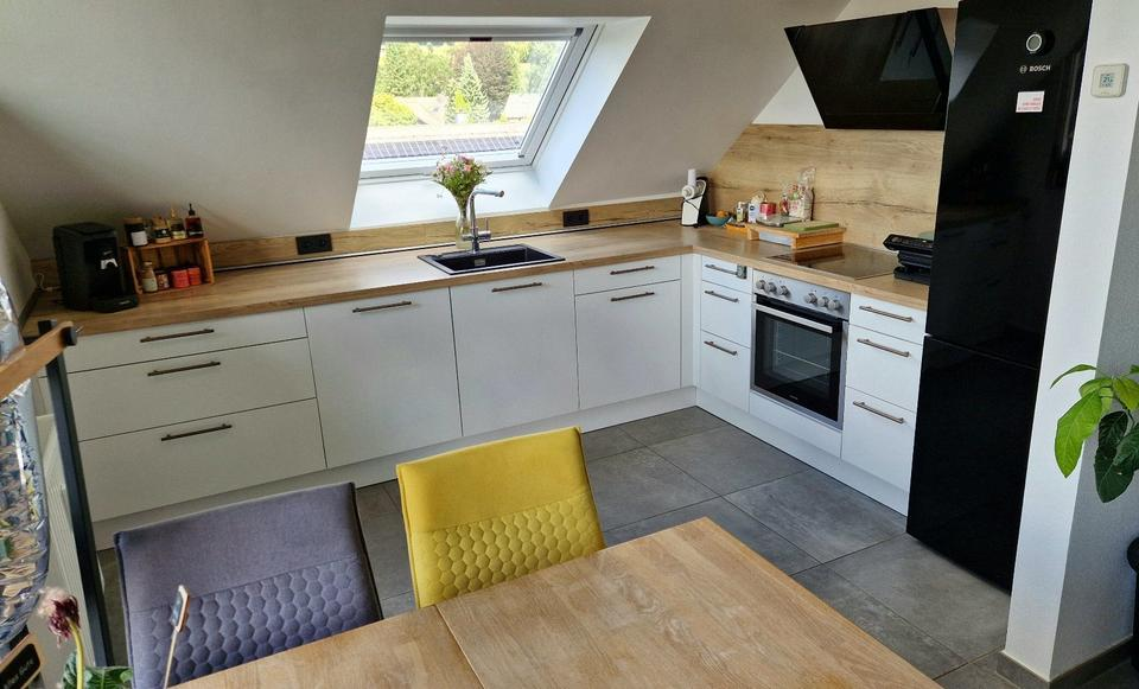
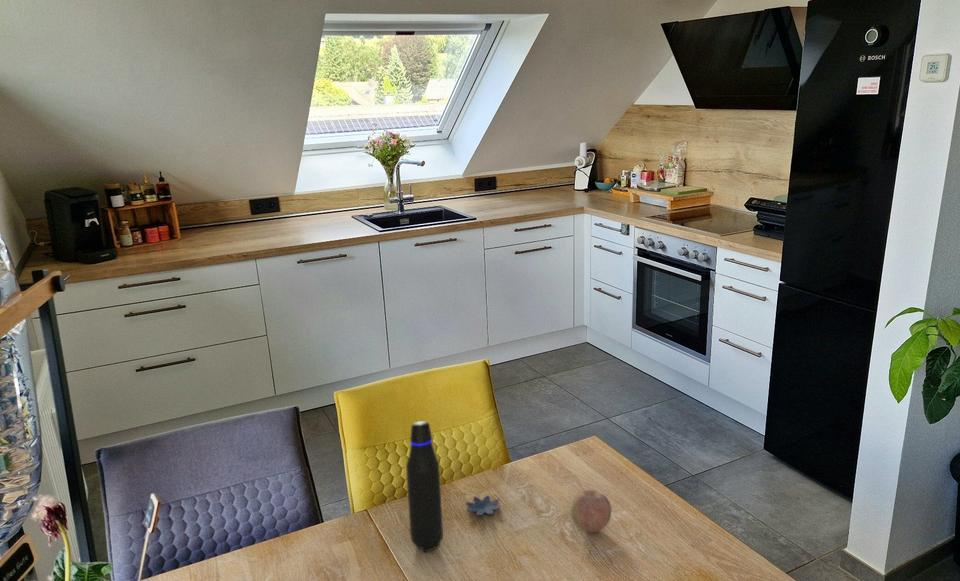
+ fruit [570,489,612,533]
+ flower [465,494,502,517]
+ water bottle [405,420,444,553]
